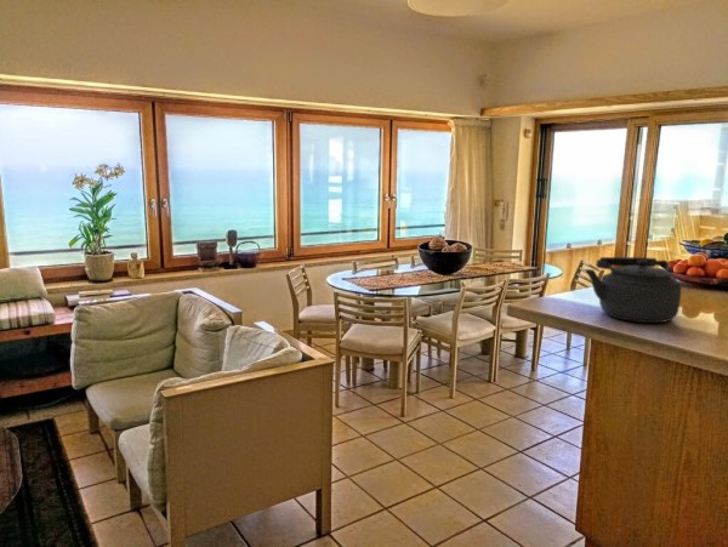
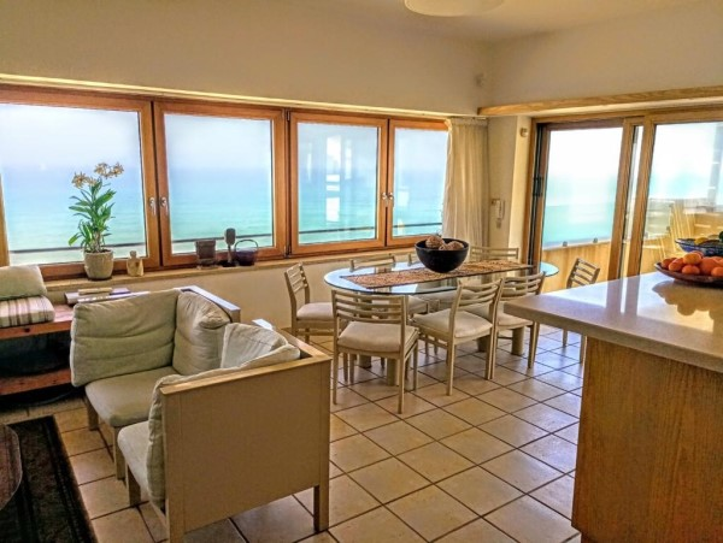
- kettle [584,256,683,324]
